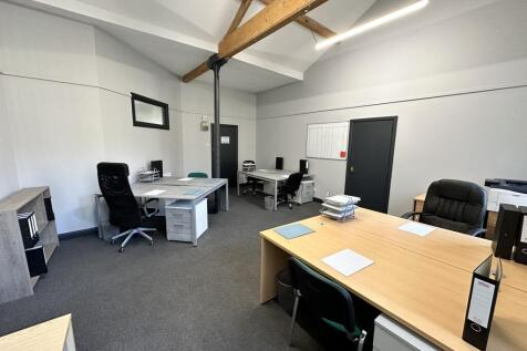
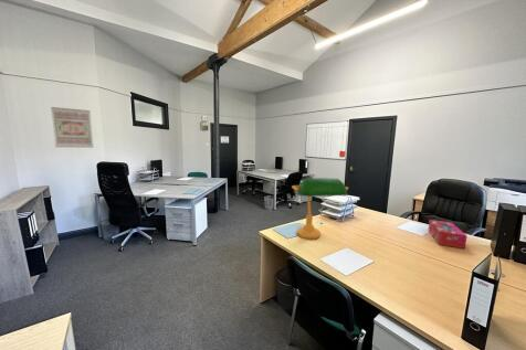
+ wall art [50,106,94,148]
+ desk lamp [291,177,349,241]
+ tissue box [428,219,469,250]
